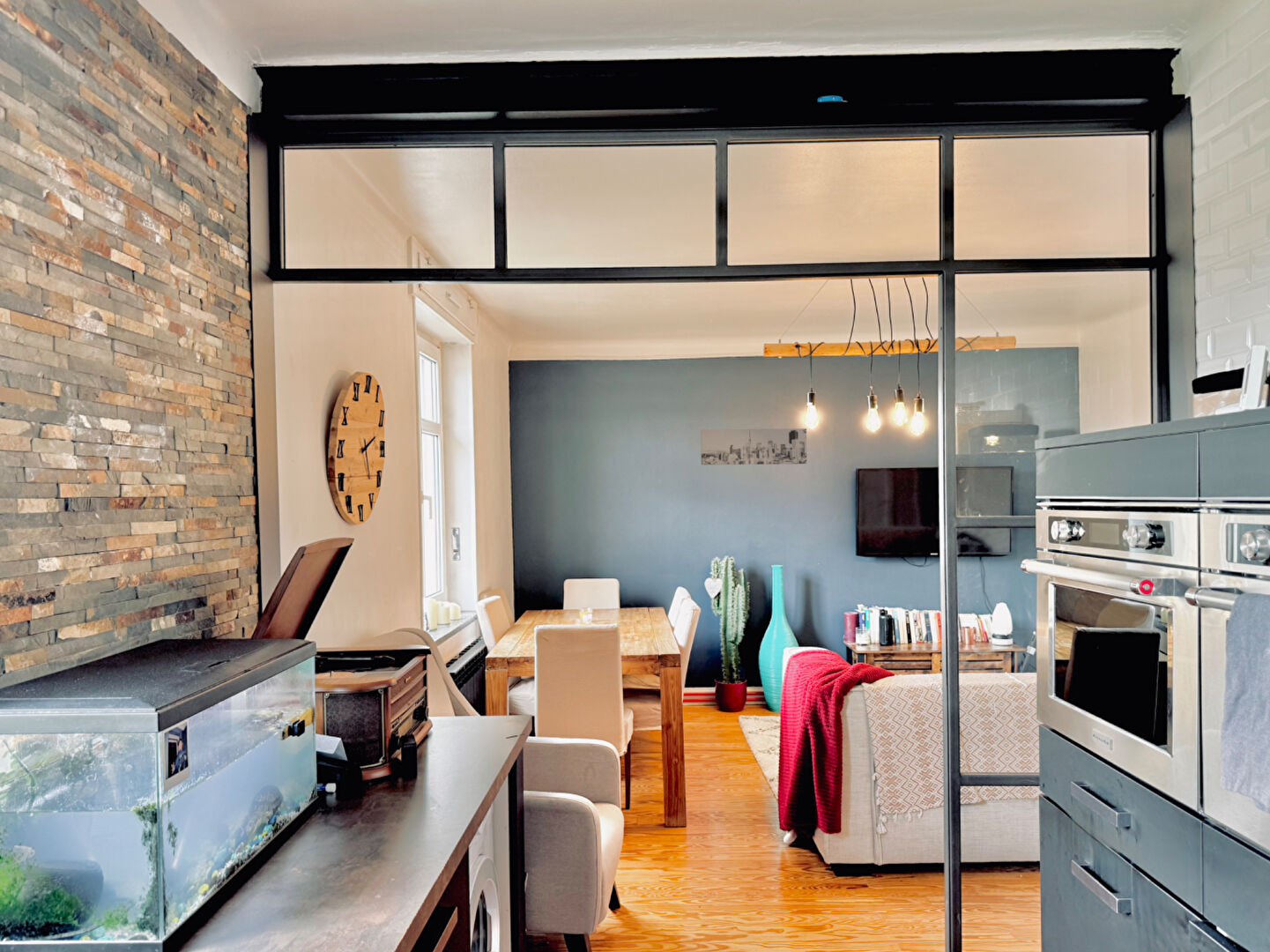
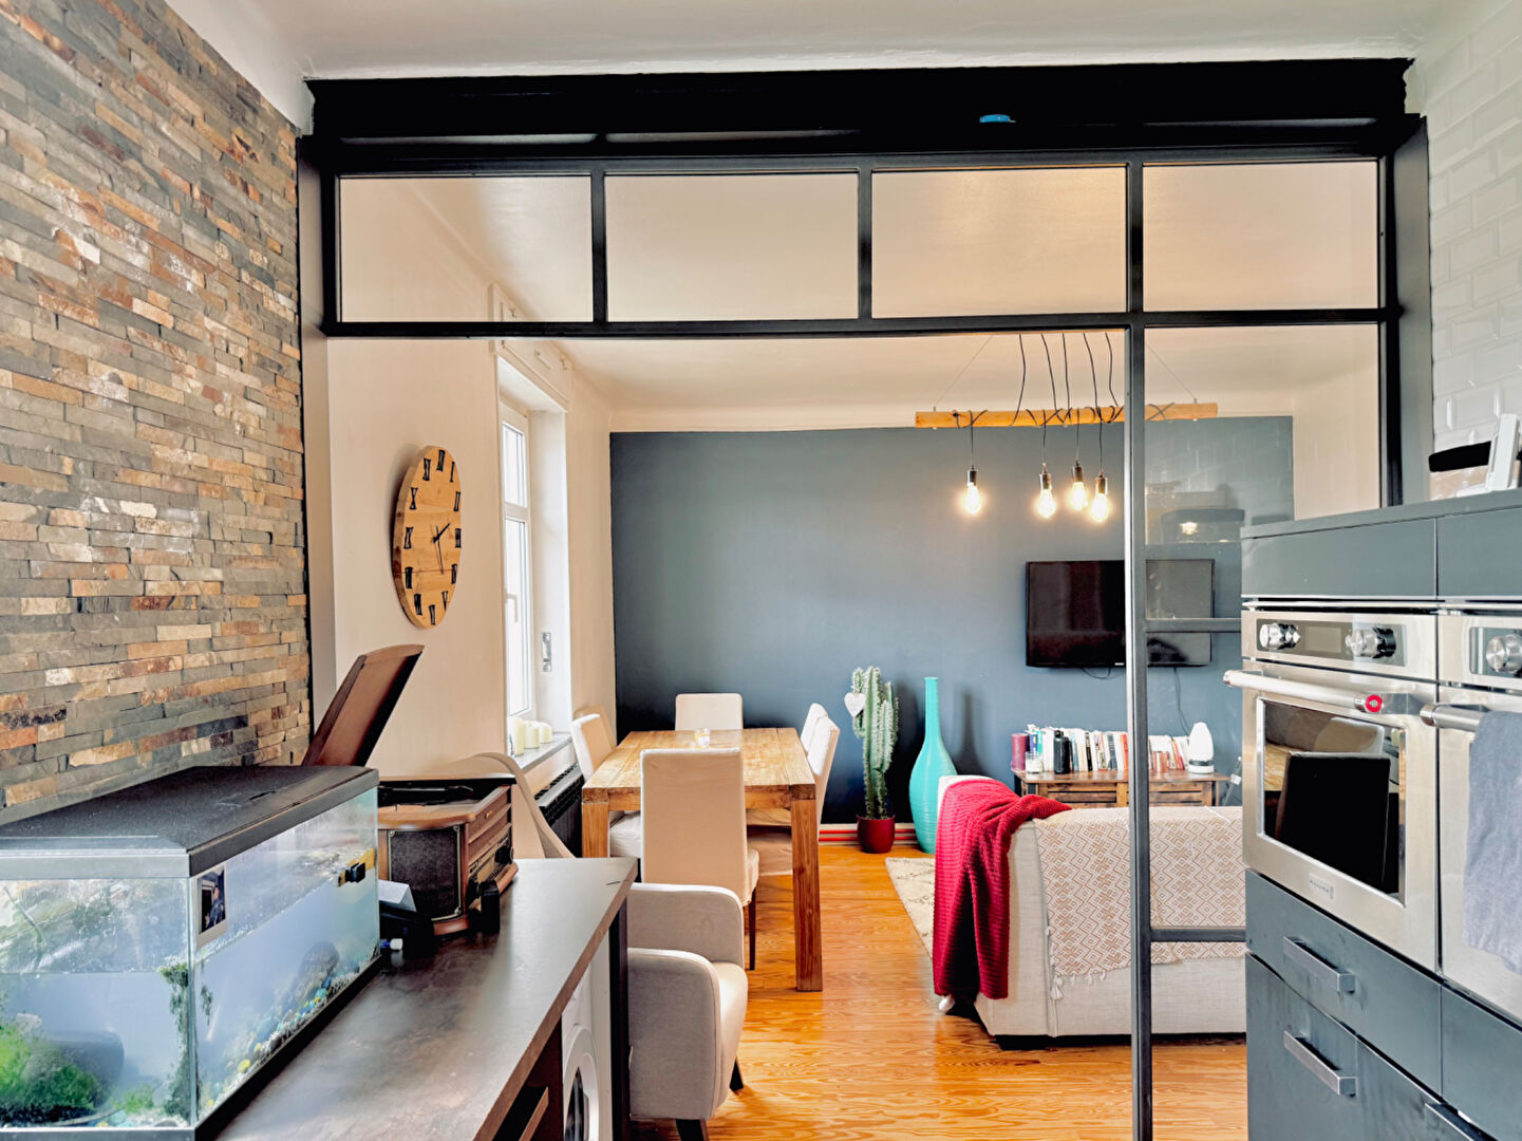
- wall art [700,428,807,465]
